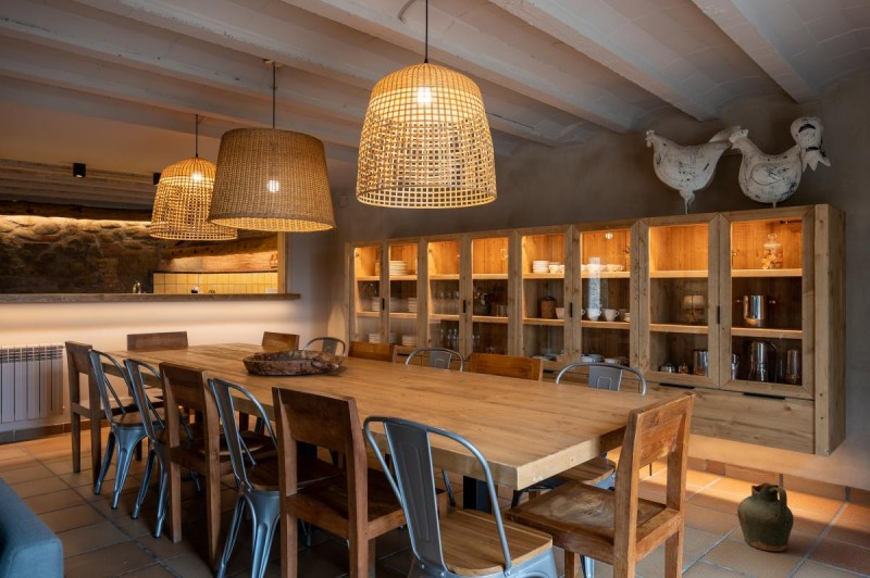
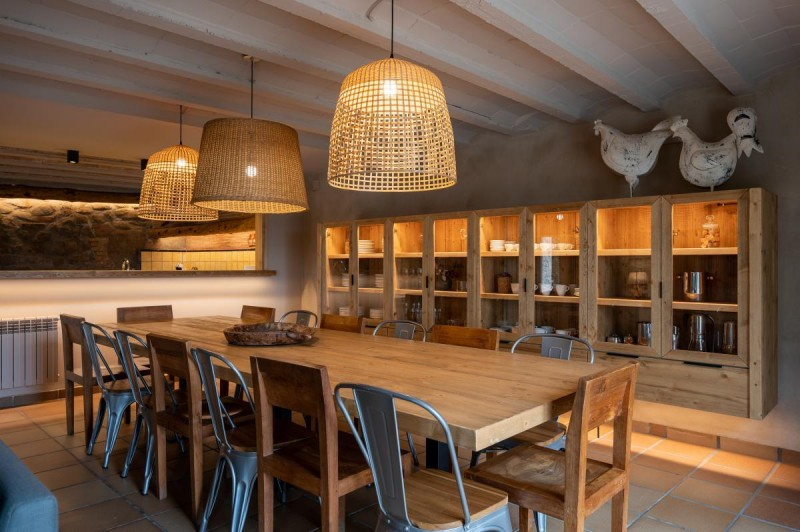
- ceramic jug [736,481,795,552]
